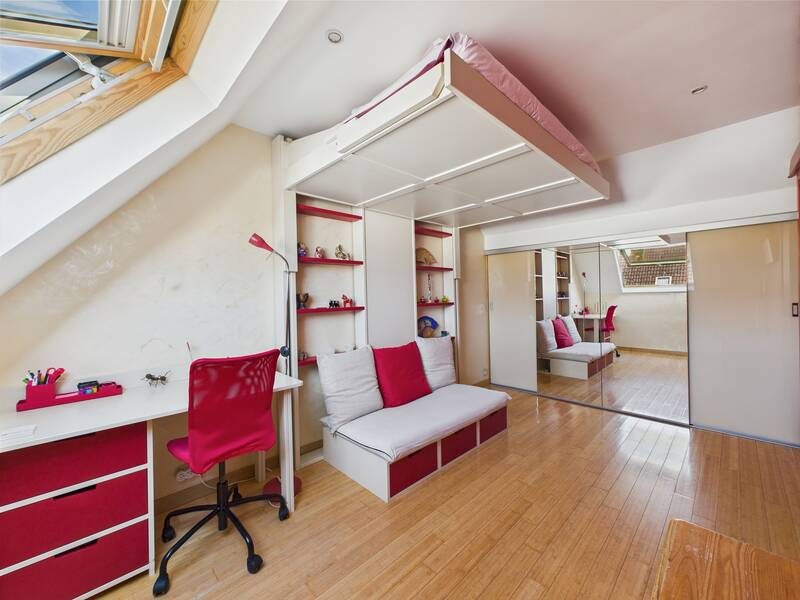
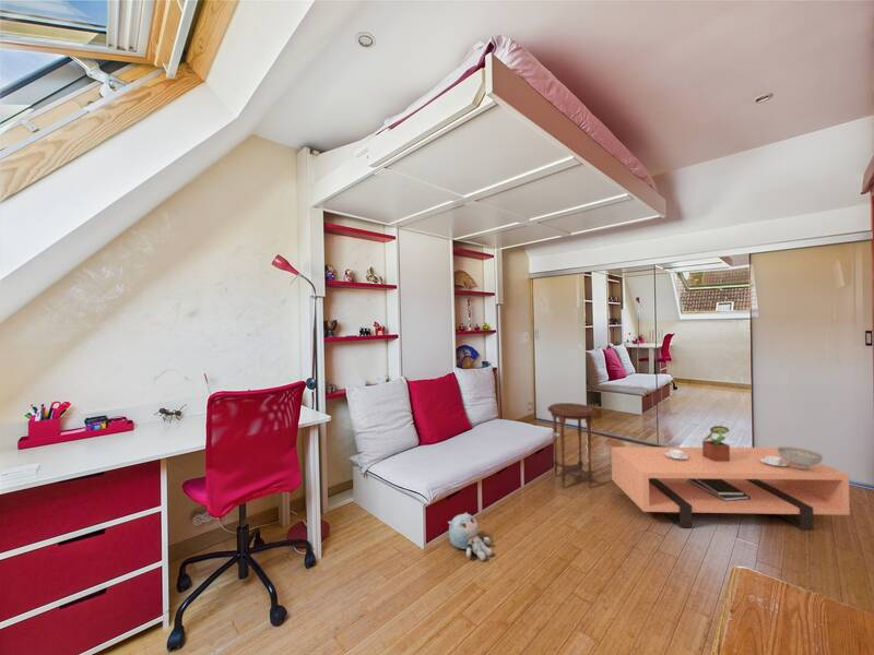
+ potted flower [701,425,731,462]
+ side table [546,402,597,489]
+ plush toy [447,511,493,562]
+ coffee table [610,445,851,531]
+ decorative bowl [777,445,824,468]
